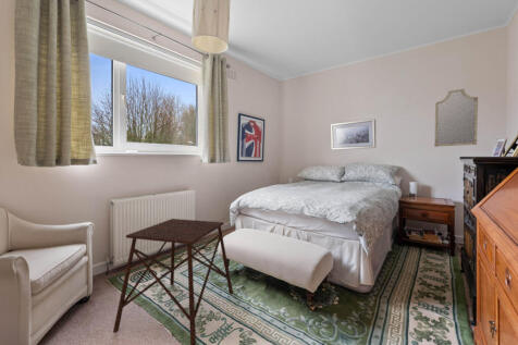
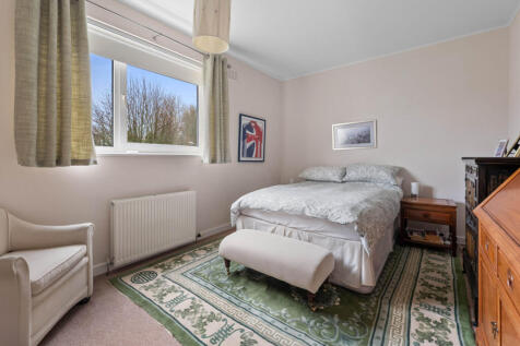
- side table [112,218,234,345]
- home mirror [433,88,479,148]
